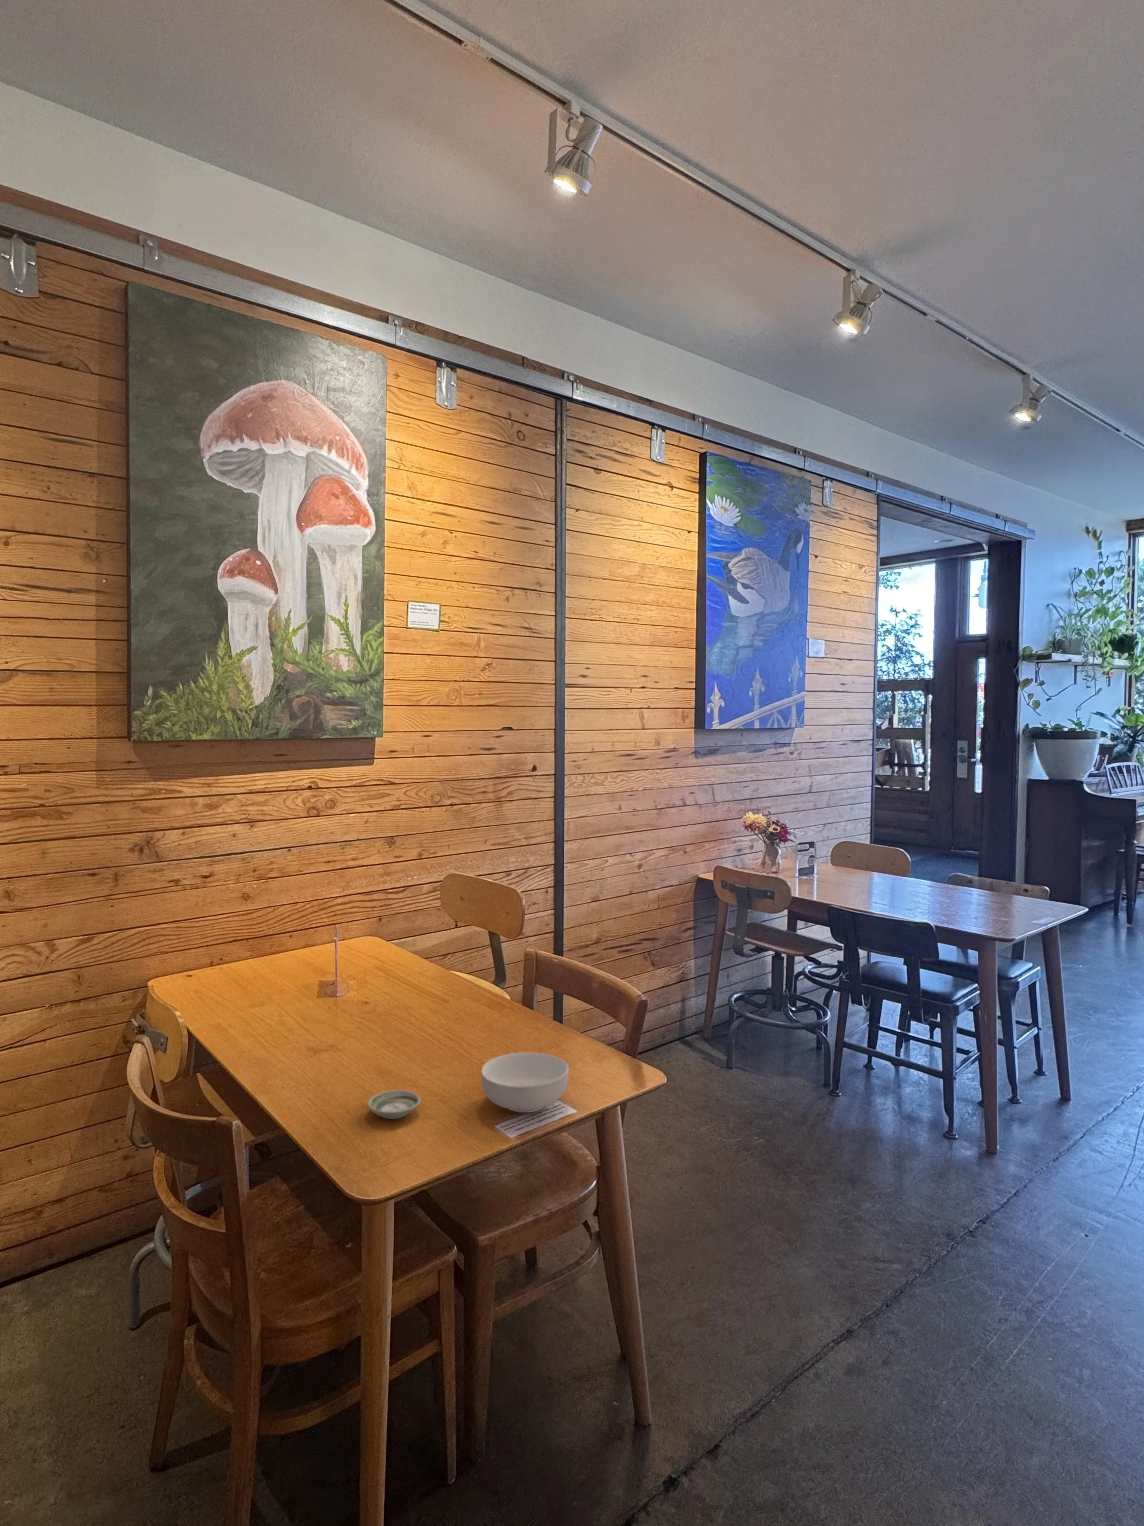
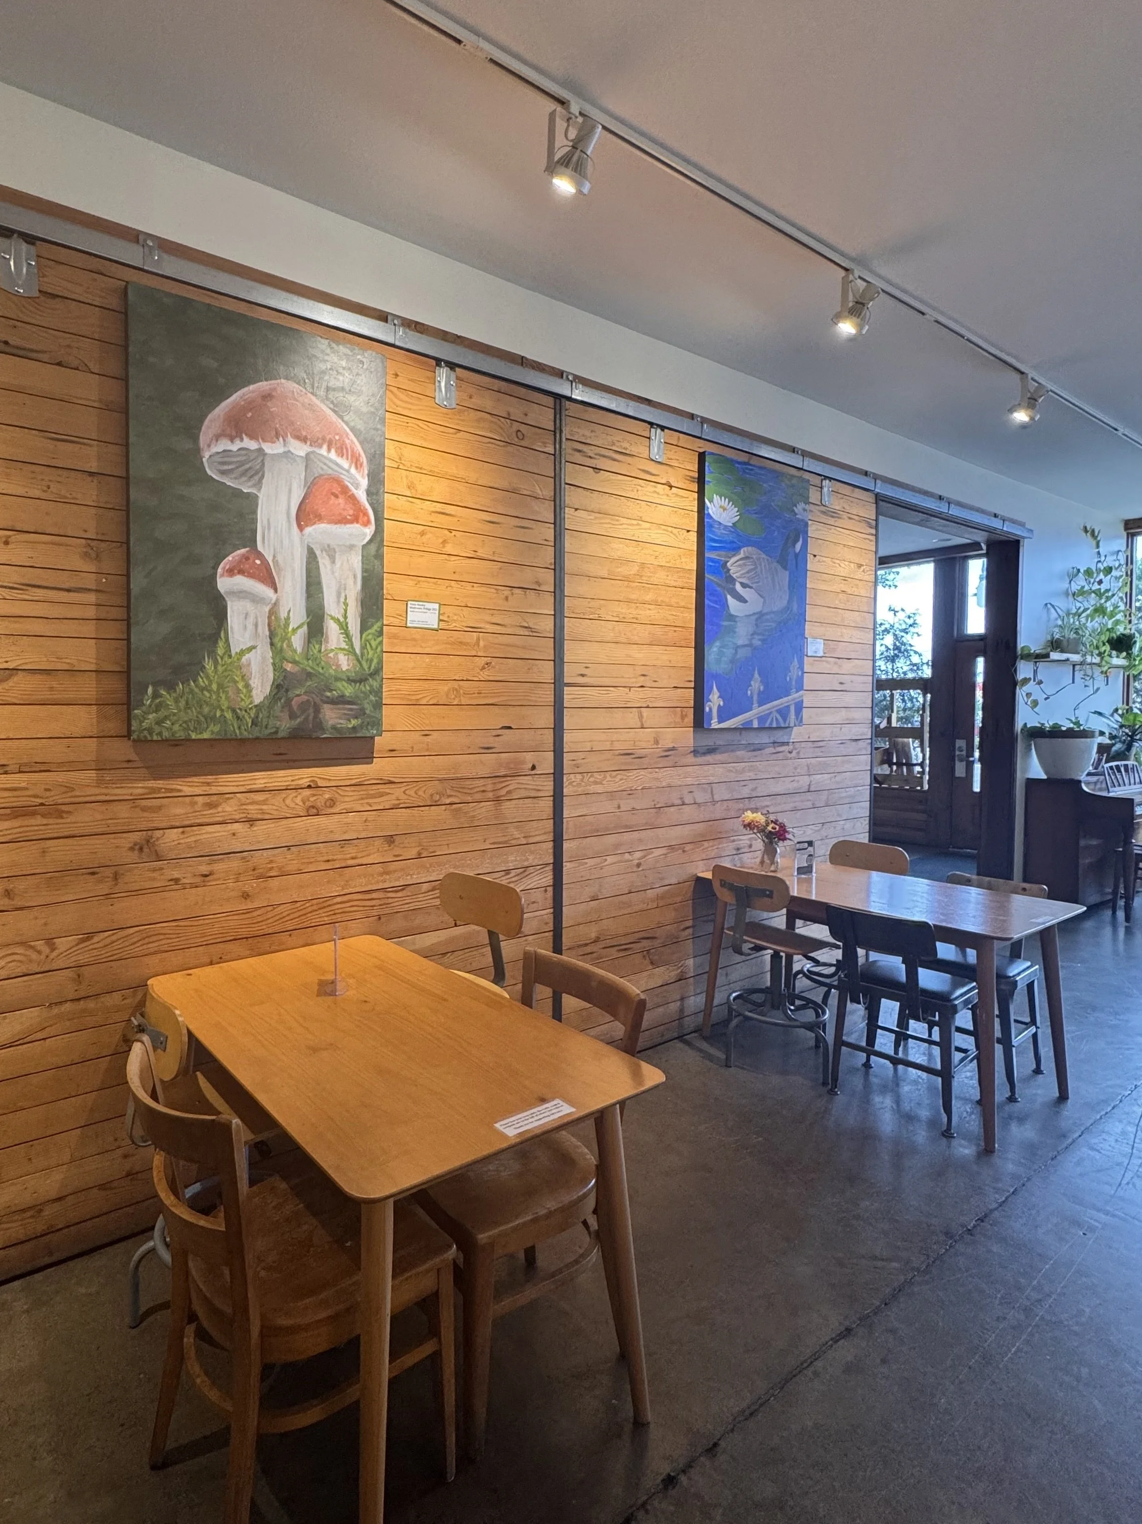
- cereal bowl [481,1051,570,1113]
- saucer [368,1090,422,1120]
